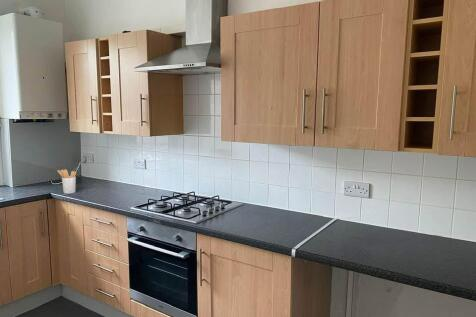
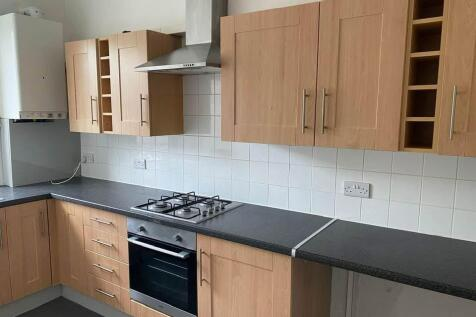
- utensil holder [57,169,77,195]
